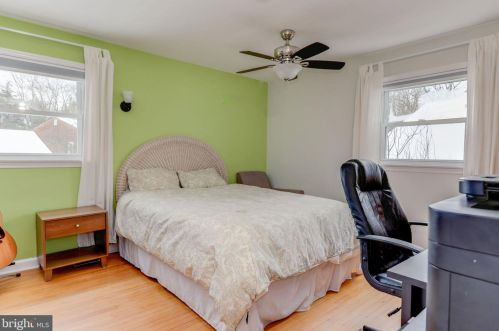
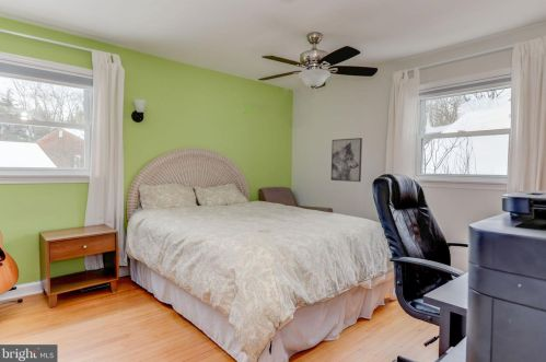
+ wall art [330,137,363,183]
